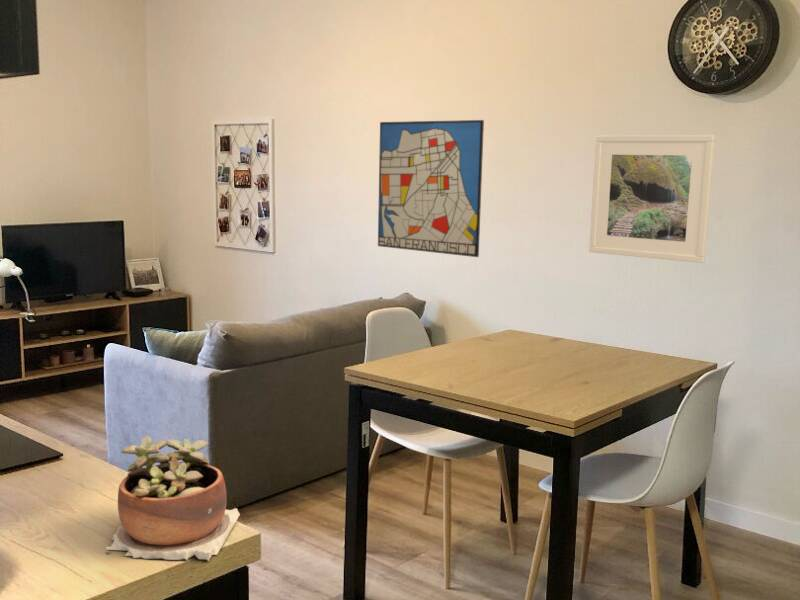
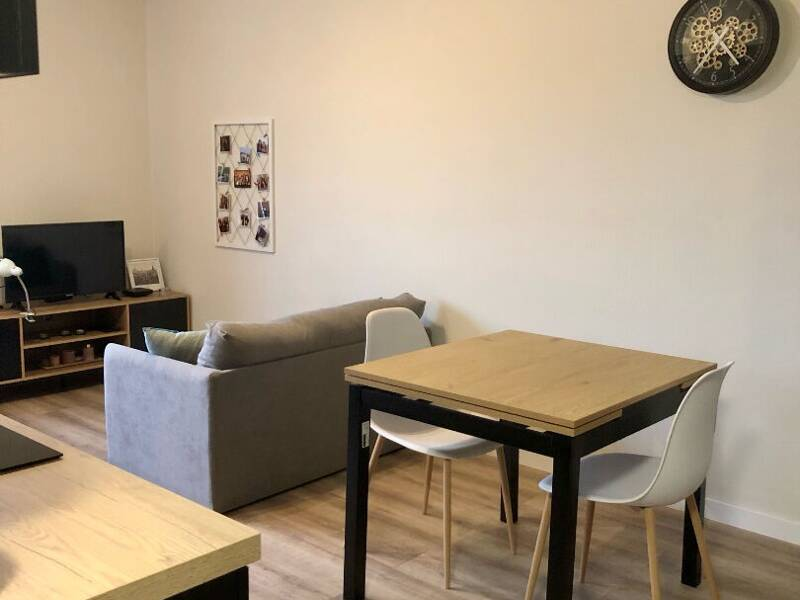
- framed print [588,134,716,264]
- wall art [377,119,485,258]
- succulent plant [105,435,241,562]
